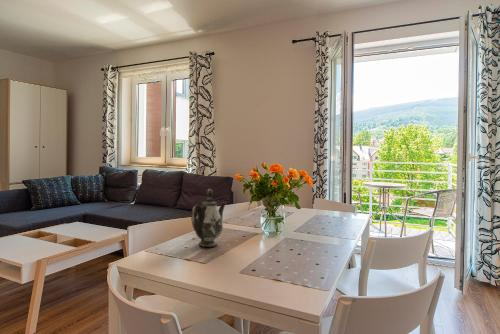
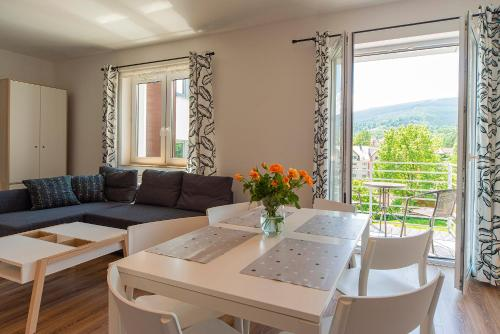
- teapot [190,188,227,248]
